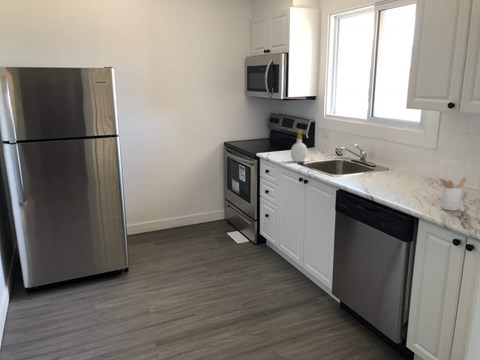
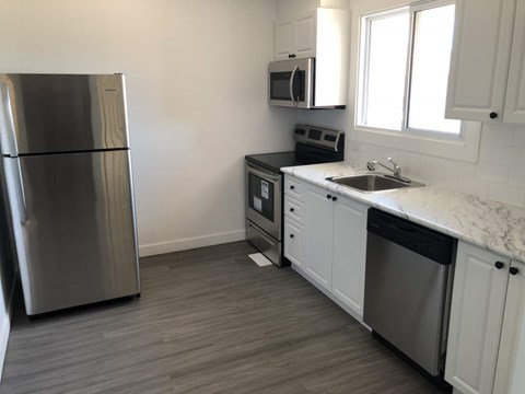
- soap bottle [290,129,308,163]
- utensil holder [438,176,468,212]
